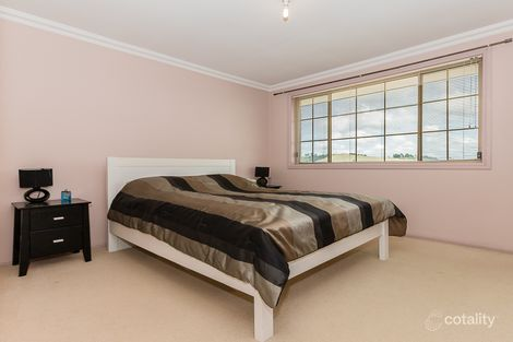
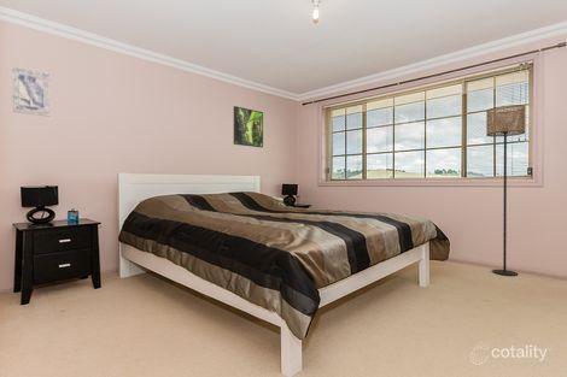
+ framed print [233,105,264,148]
+ wall art [11,65,51,118]
+ floor lamp [485,104,526,277]
